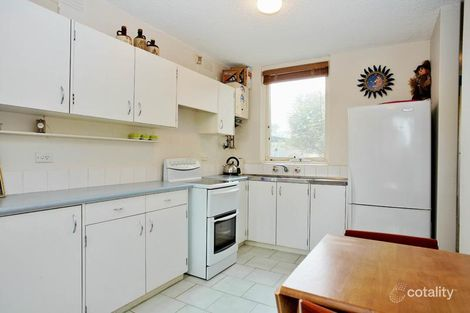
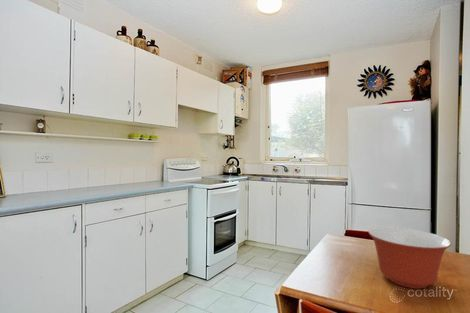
+ mixing bowl [367,226,452,289]
